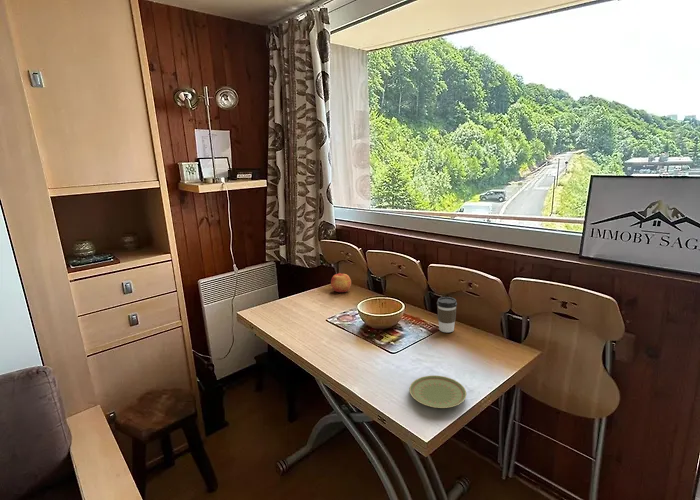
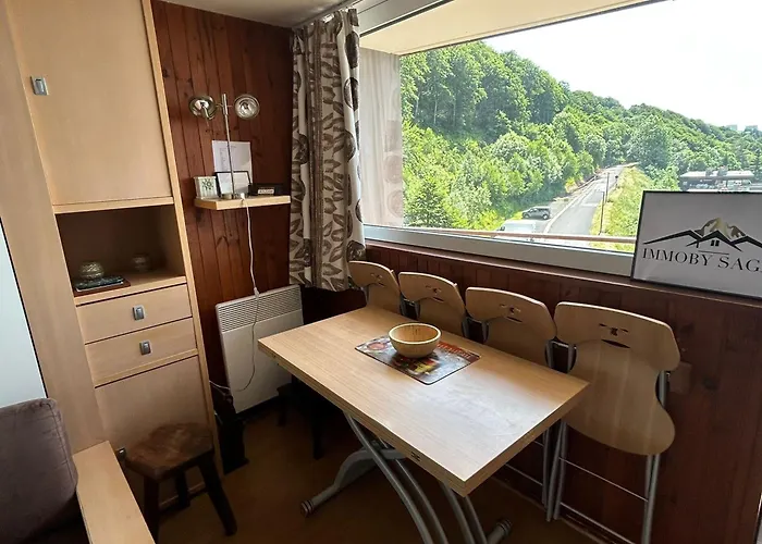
- plate [409,375,467,409]
- coffee cup [436,296,458,333]
- apple [330,271,352,293]
